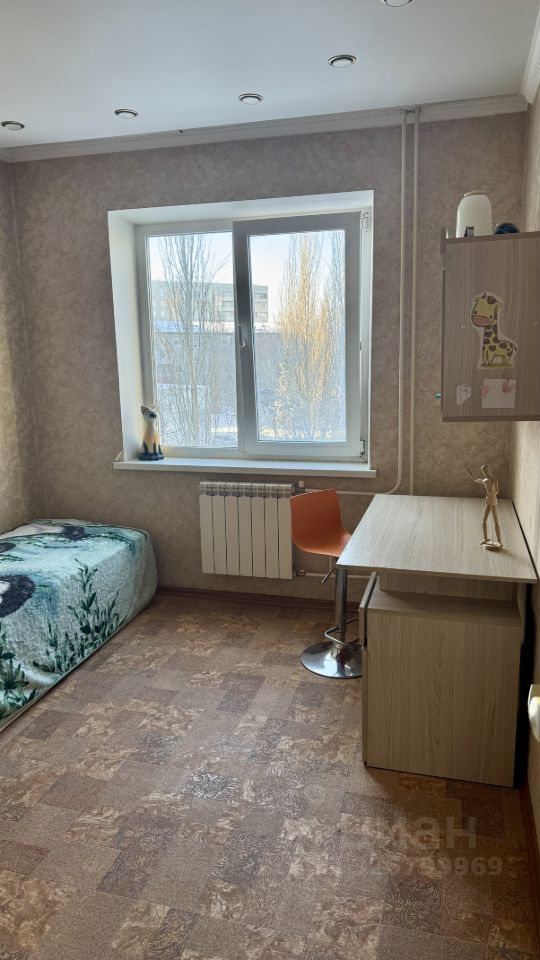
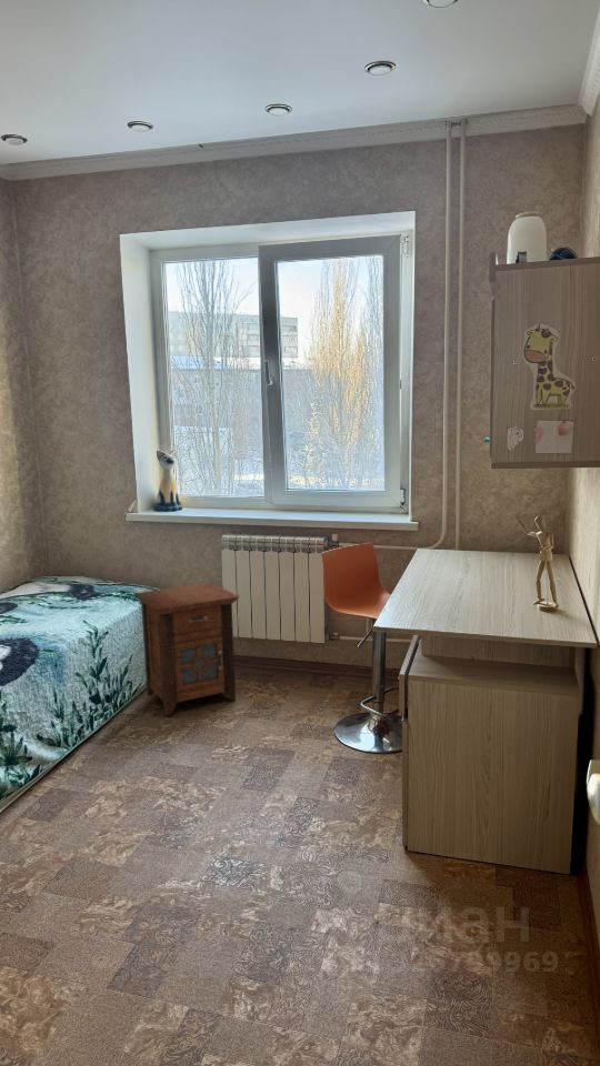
+ nightstand [132,581,240,717]
